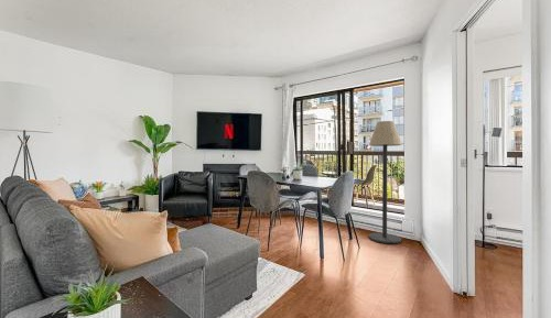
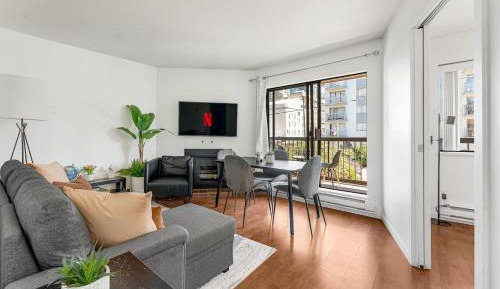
- floor lamp [368,120,403,244]
